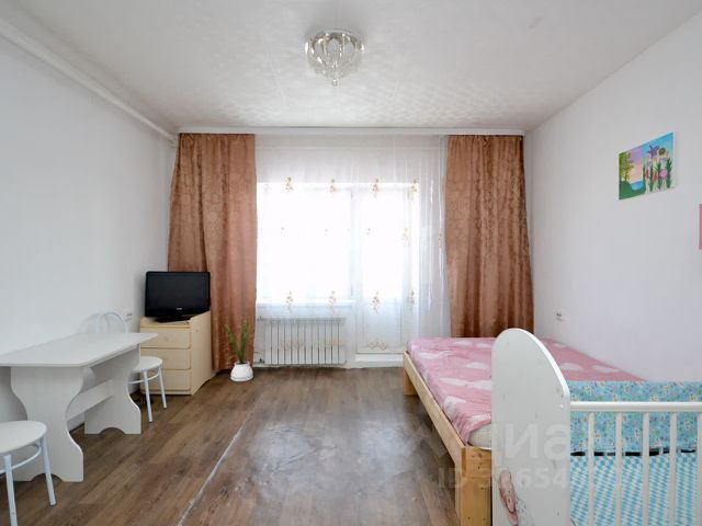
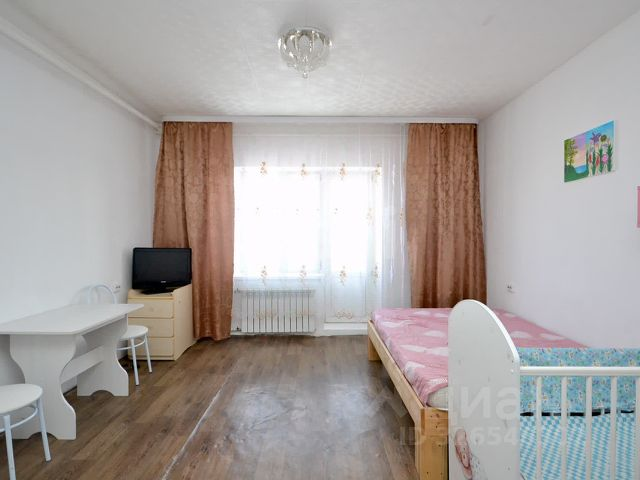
- house plant [217,313,261,382]
